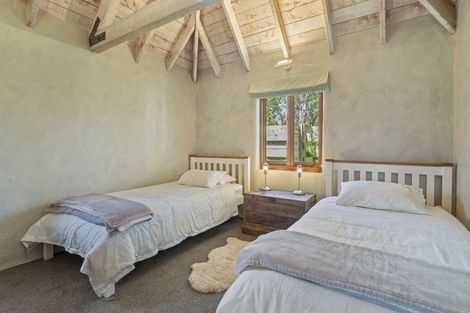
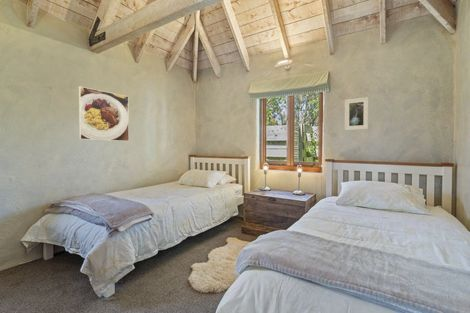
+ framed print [344,96,369,131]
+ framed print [78,85,130,142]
